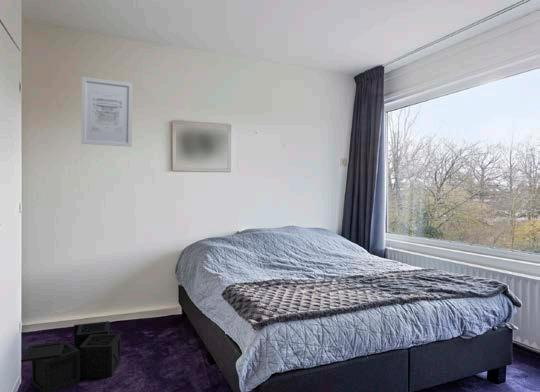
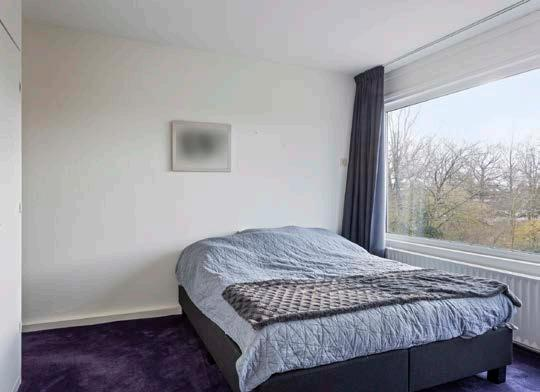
- storage bin [20,320,125,392]
- wall art [80,76,134,148]
